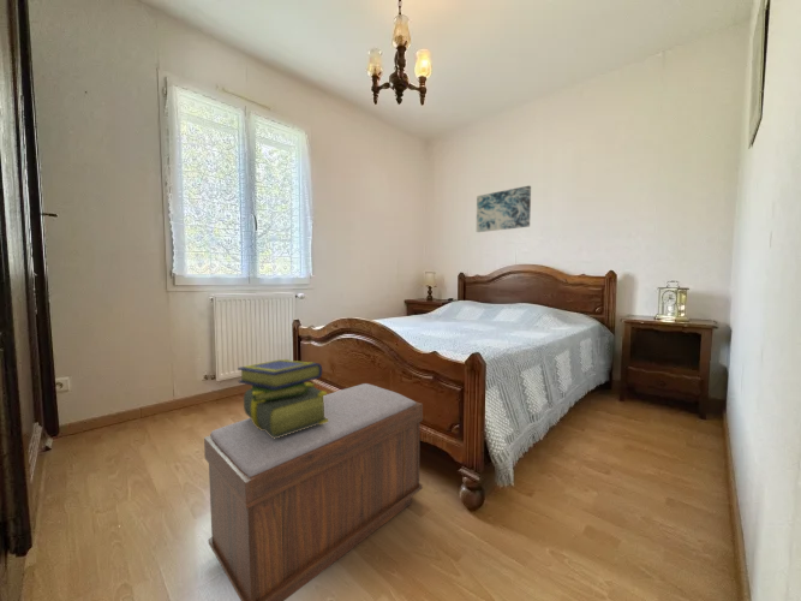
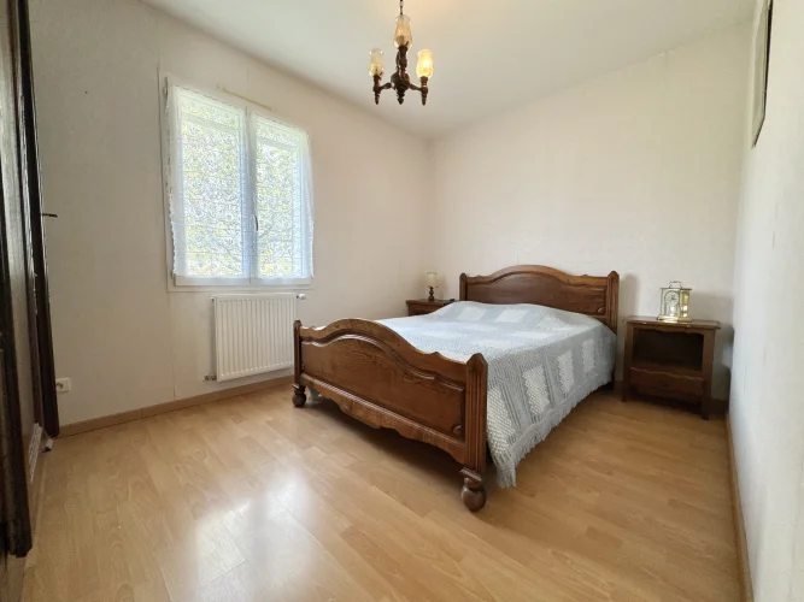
- bench [203,382,424,601]
- wall art [476,185,532,233]
- stack of books [237,358,328,439]
